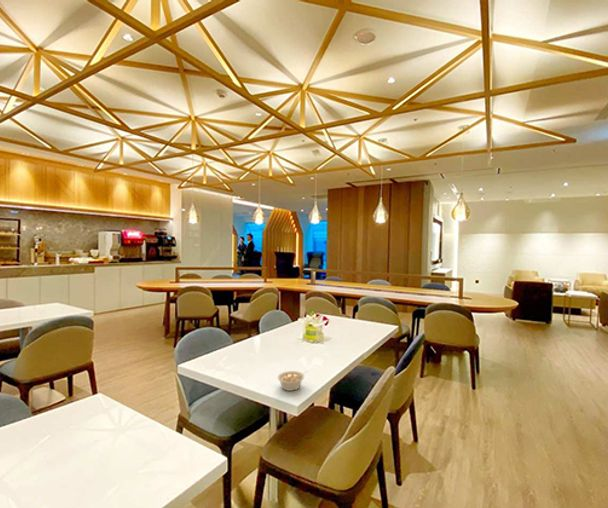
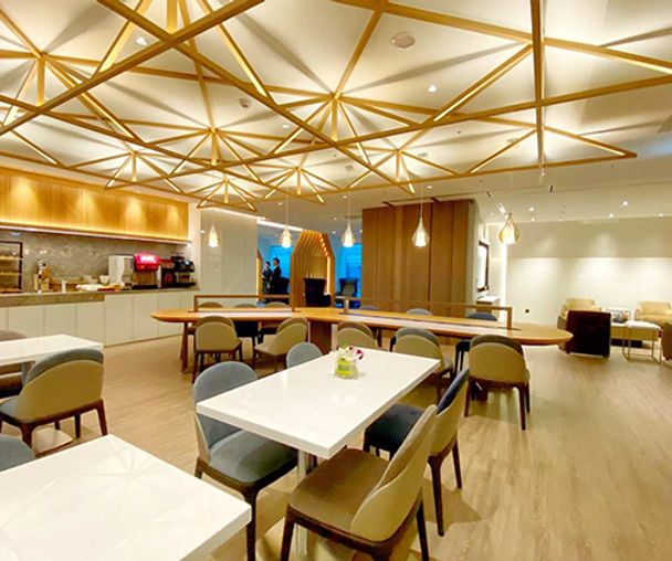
- legume [277,369,309,392]
